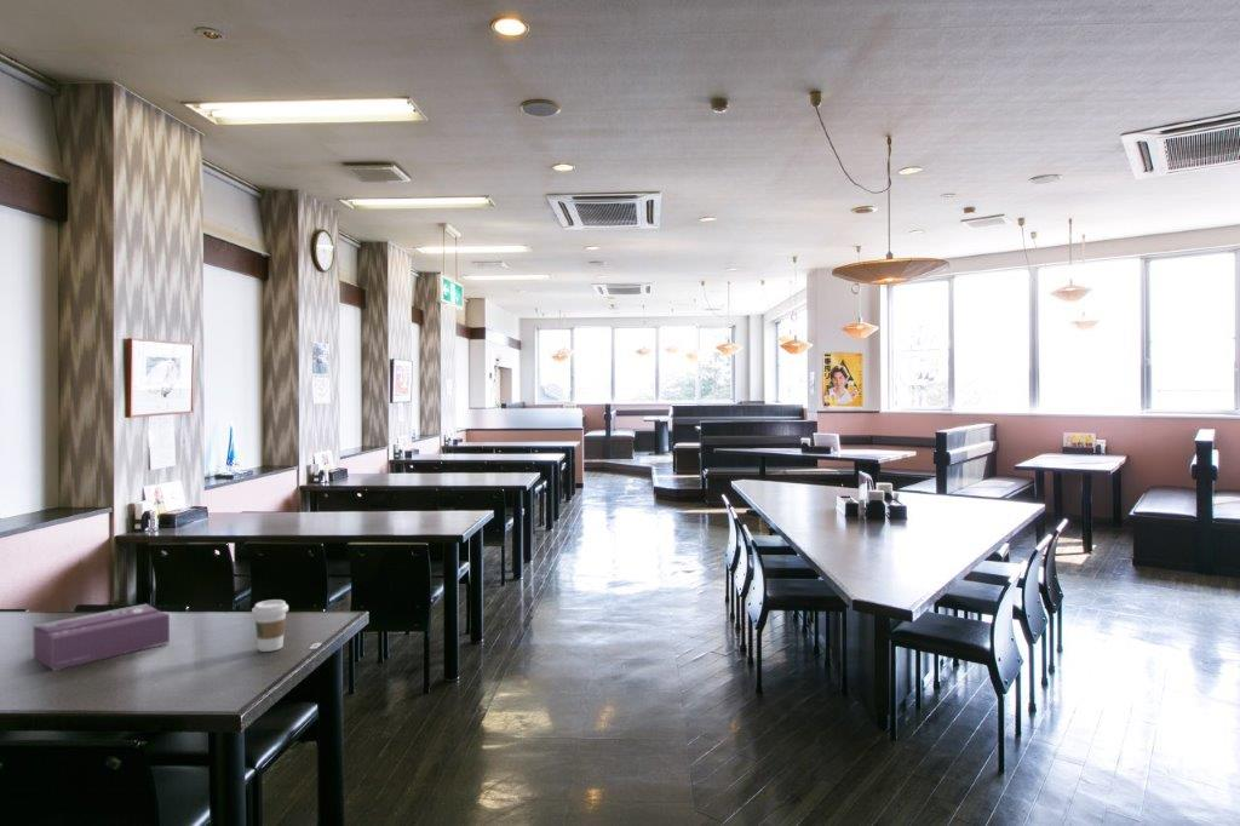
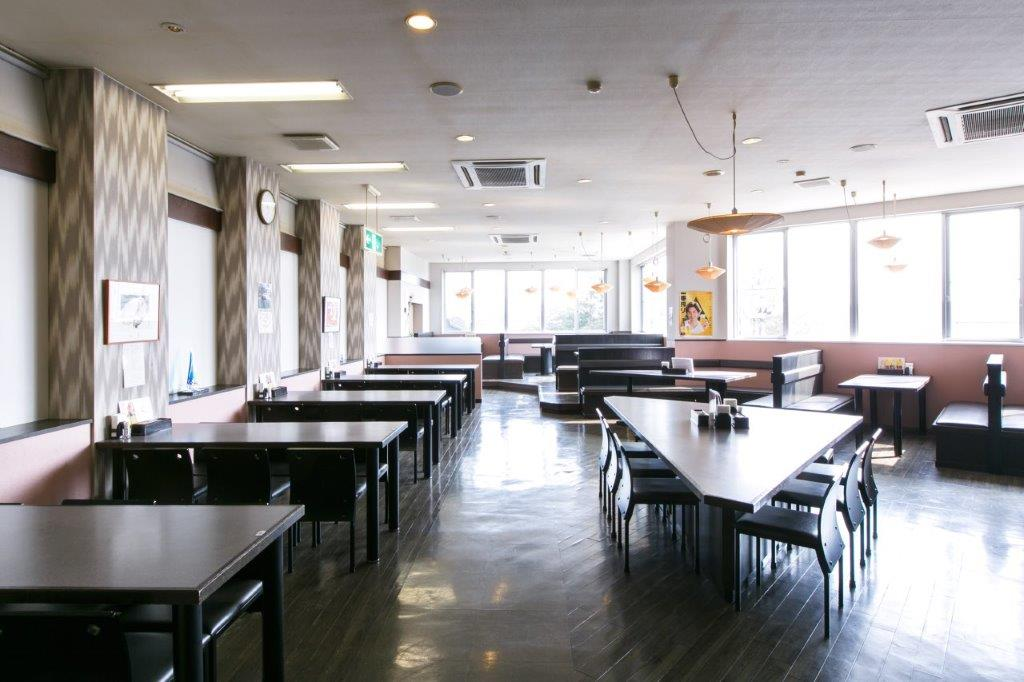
- tissue box [33,603,171,671]
- coffee cup [251,598,289,653]
